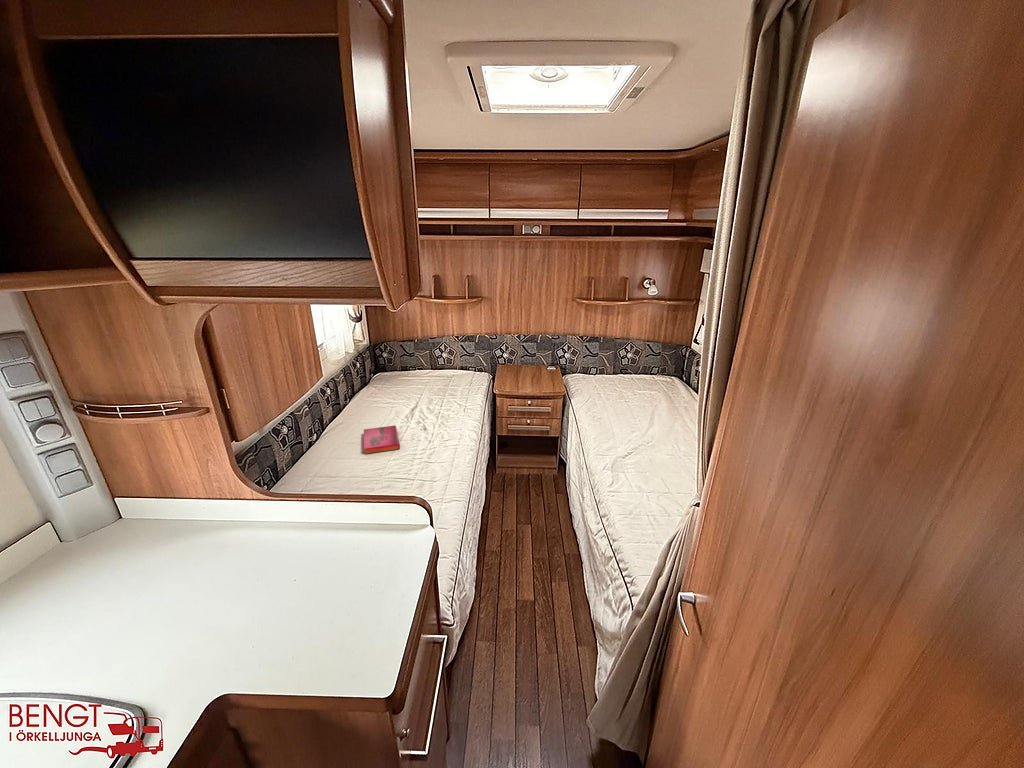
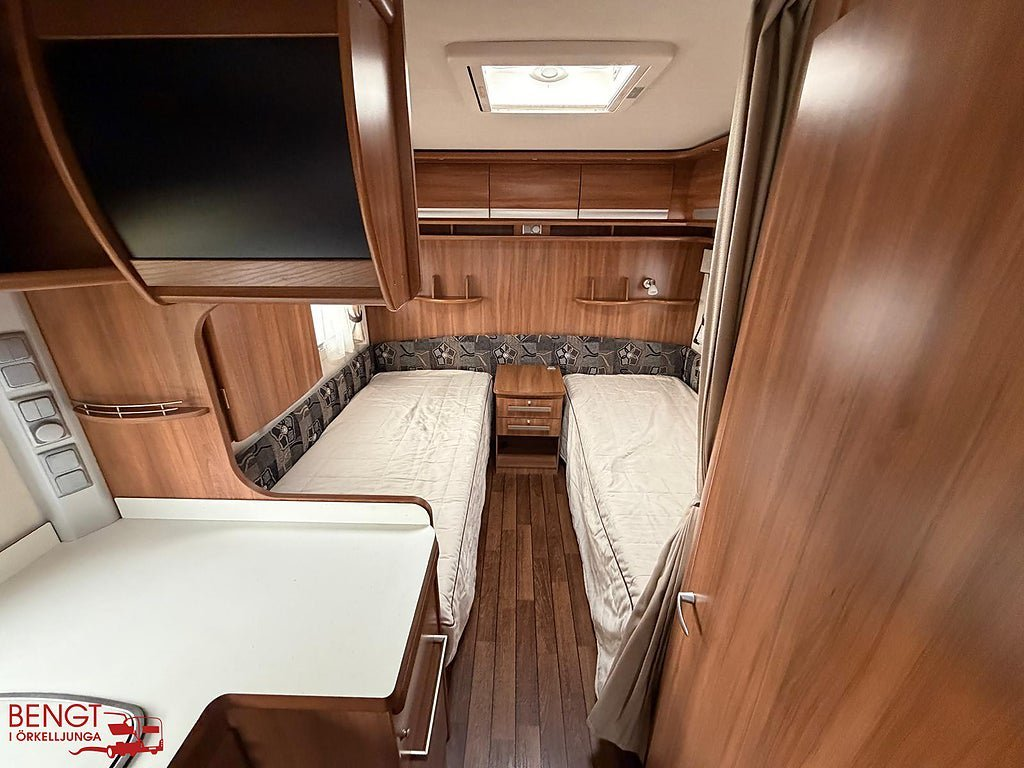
- hardback book [363,425,401,455]
